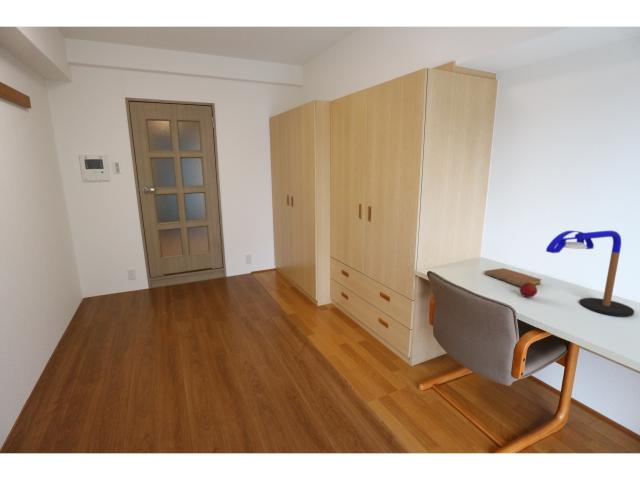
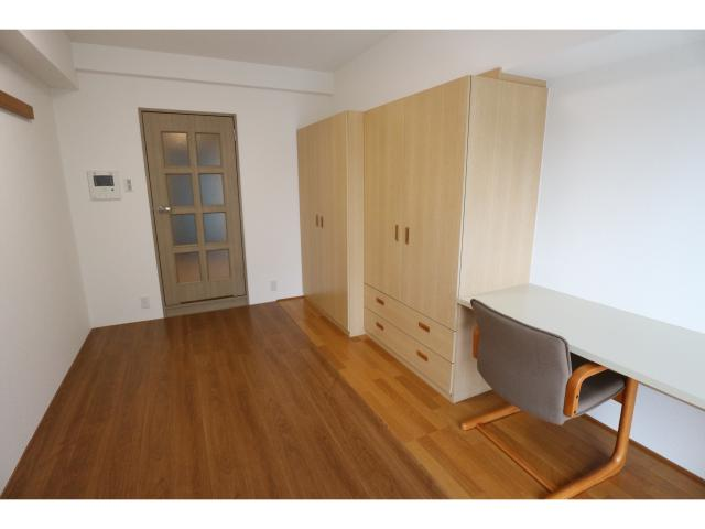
- notebook [483,267,542,288]
- apple [519,282,538,299]
- desk lamp [545,230,635,318]
